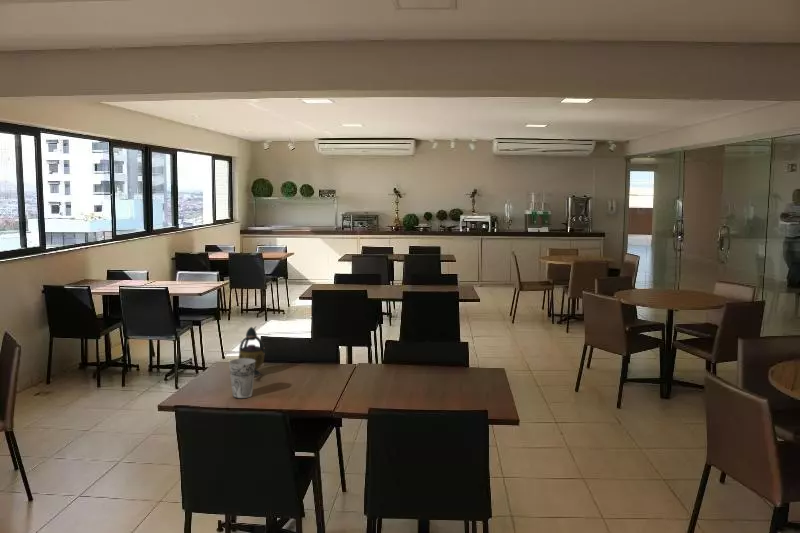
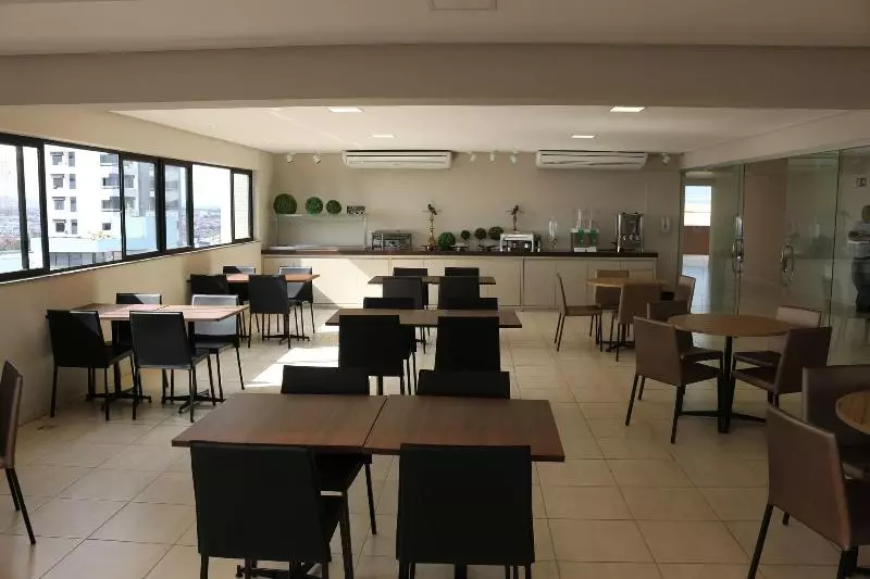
- teapot [238,326,266,378]
- cup [228,358,255,399]
